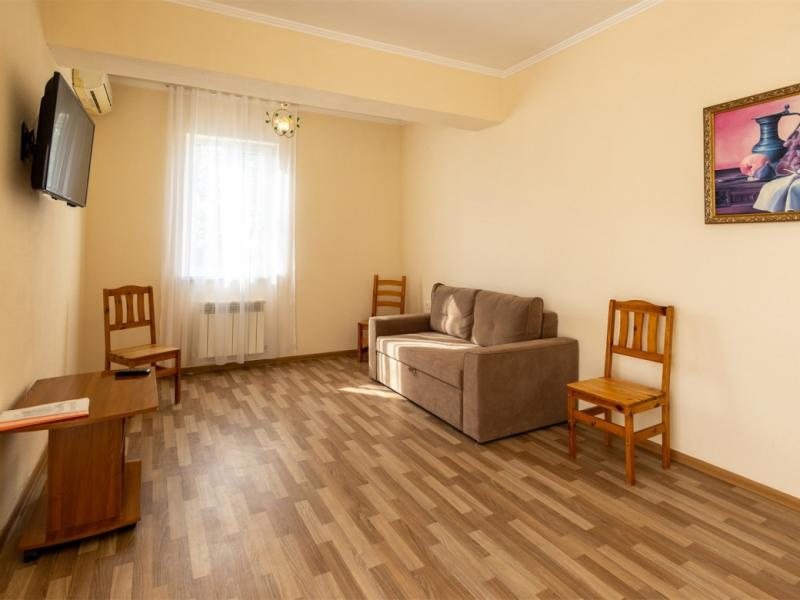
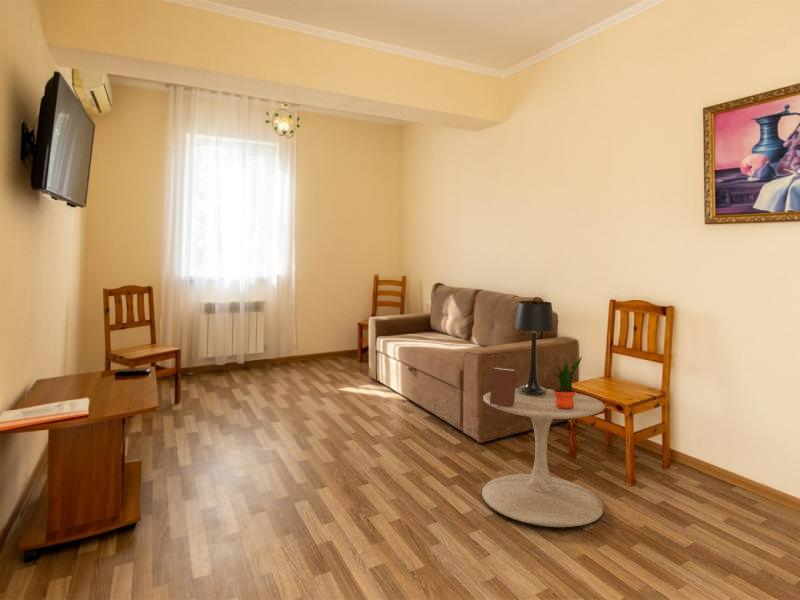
+ books [490,366,517,407]
+ table lamp [513,300,556,394]
+ potted plant [553,355,583,408]
+ side table [481,387,606,528]
